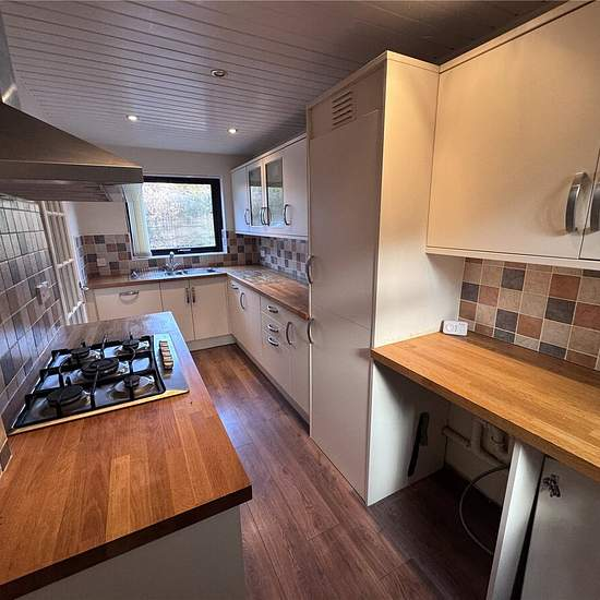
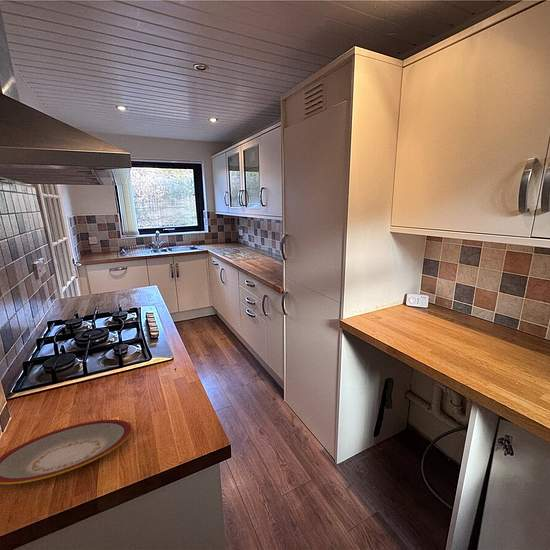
+ plate [0,419,133,485]
